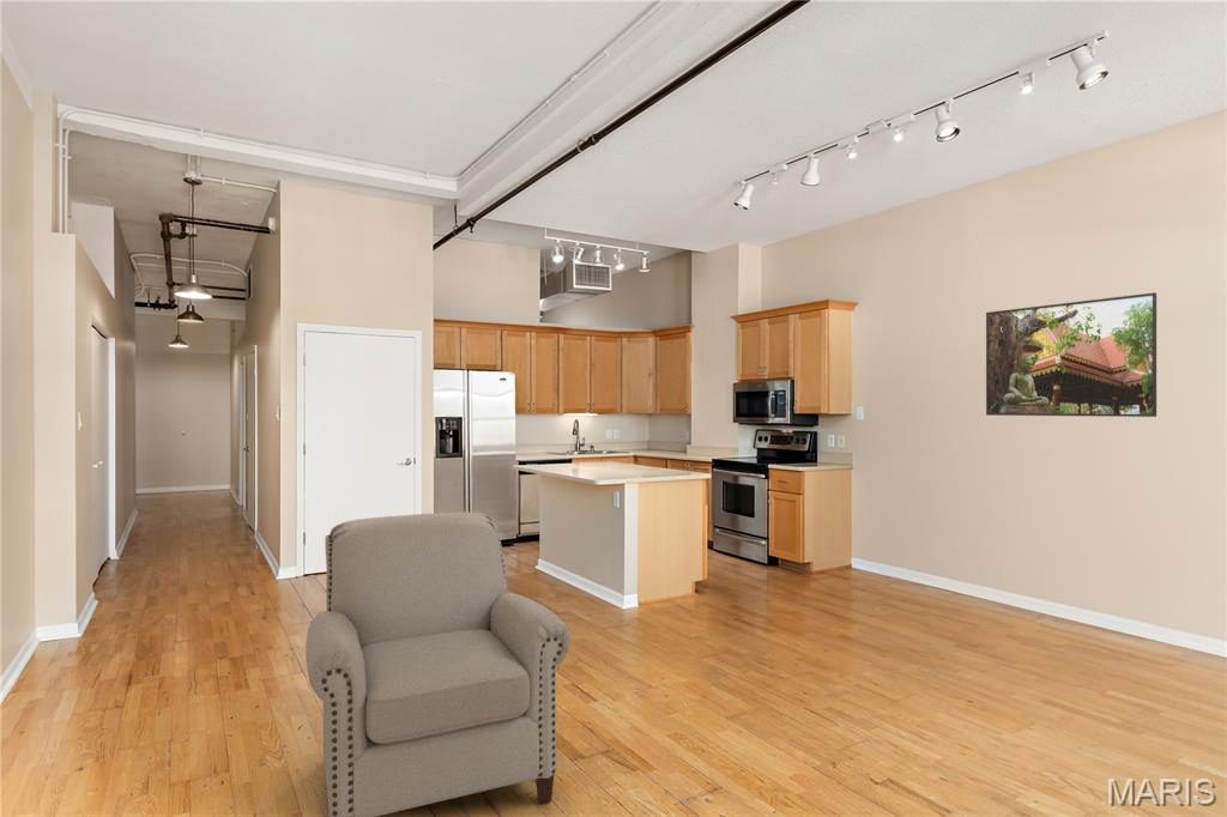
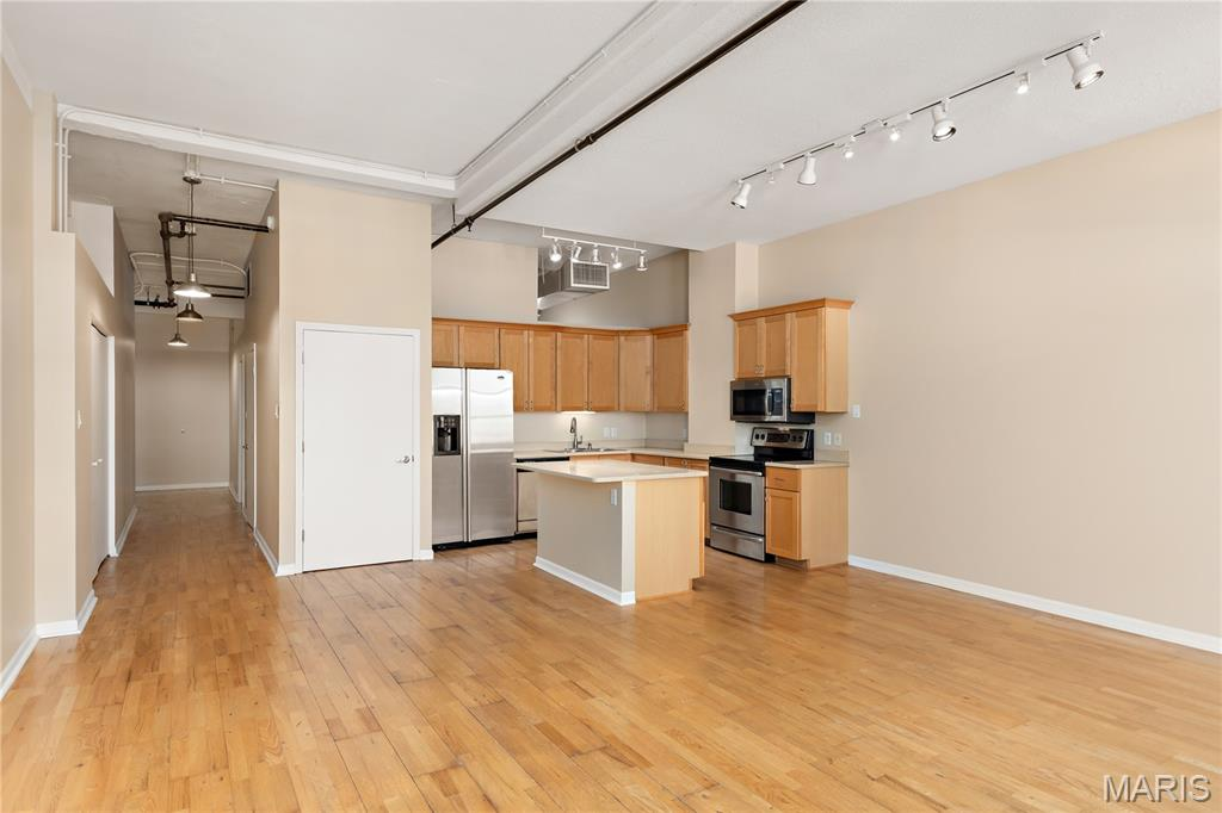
- chair [304,512,572,817]
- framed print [985,291,1158,418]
